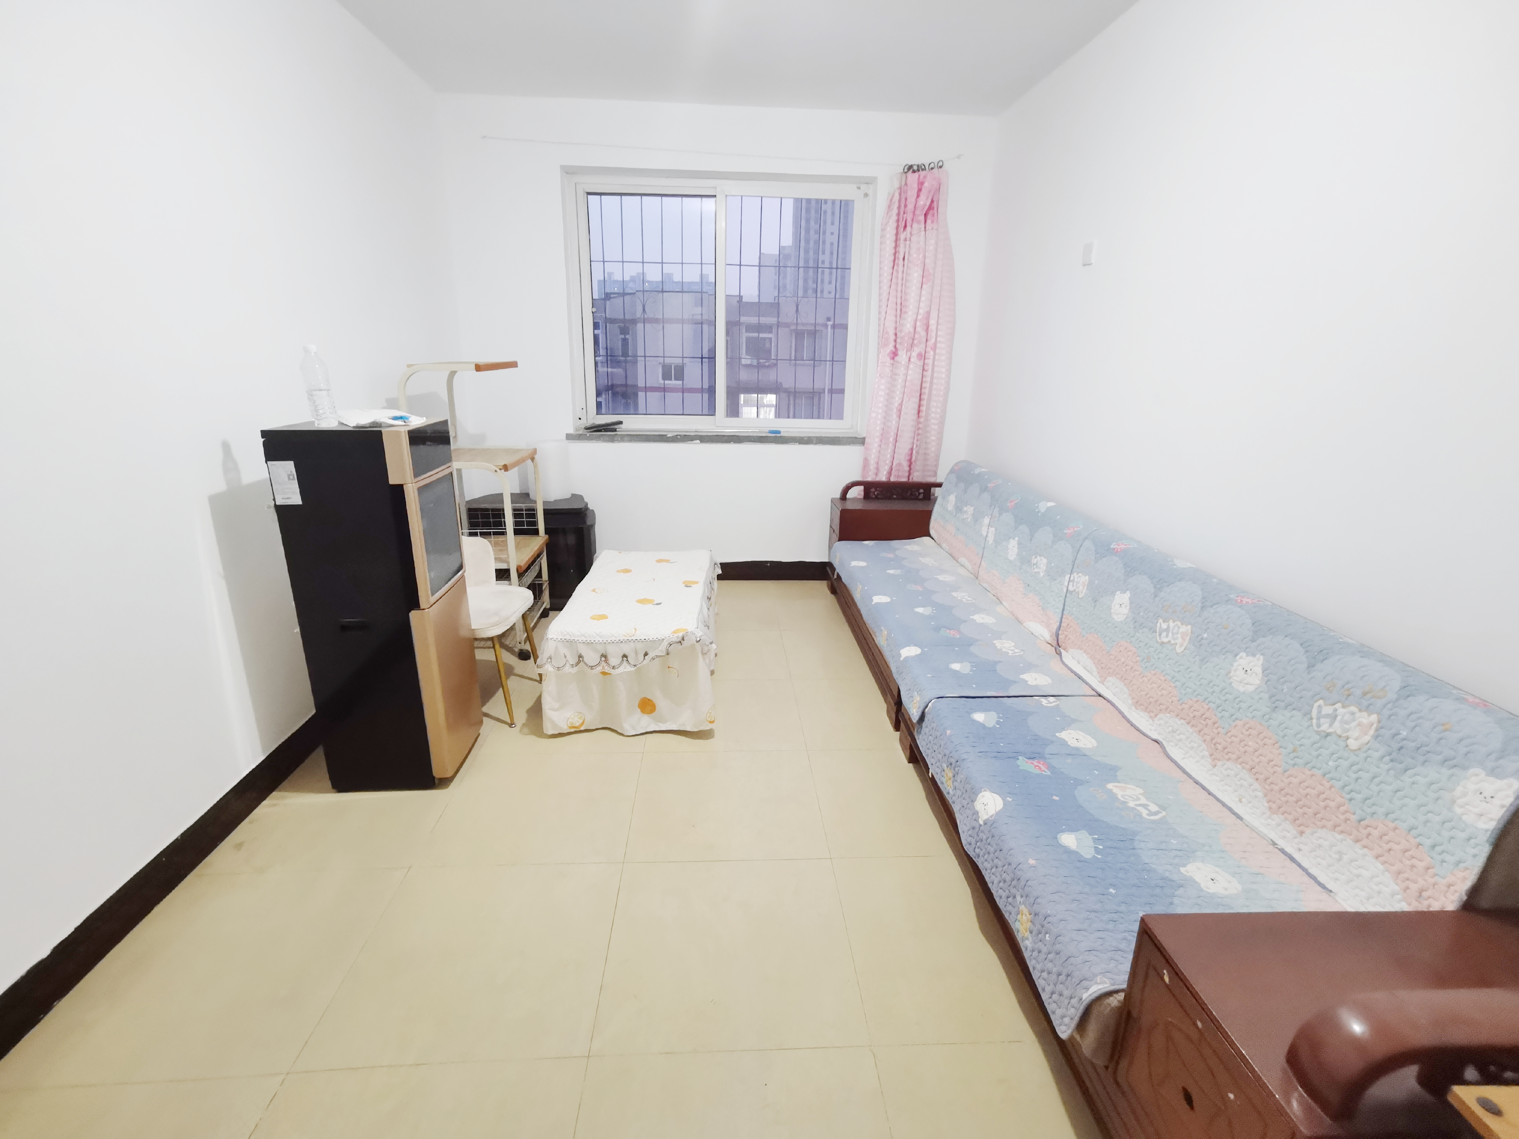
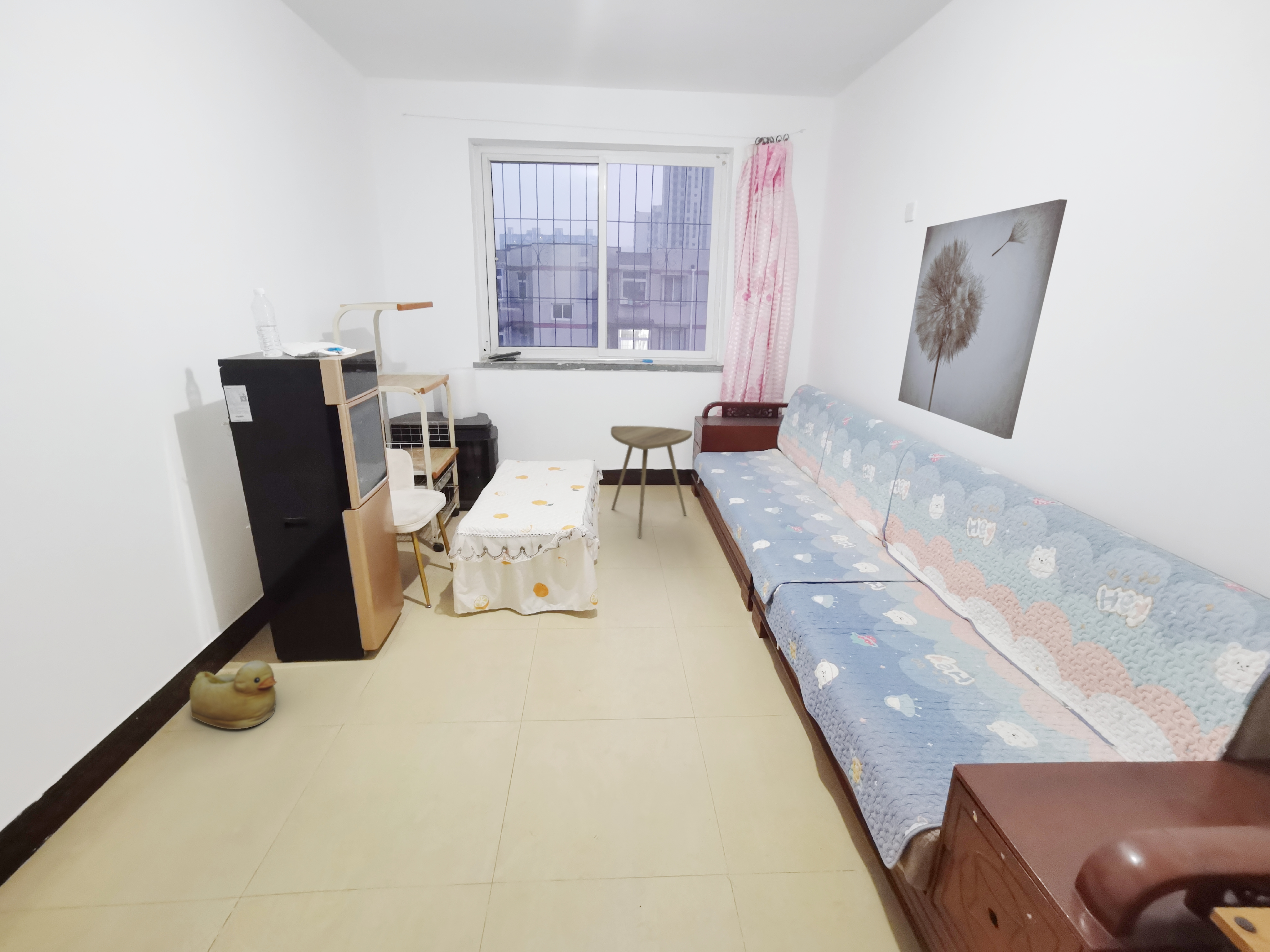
+ side table [611,425,693,538]
+ wall art [898,199,1068,439]
+ rubber duck [189,660,277,729]
